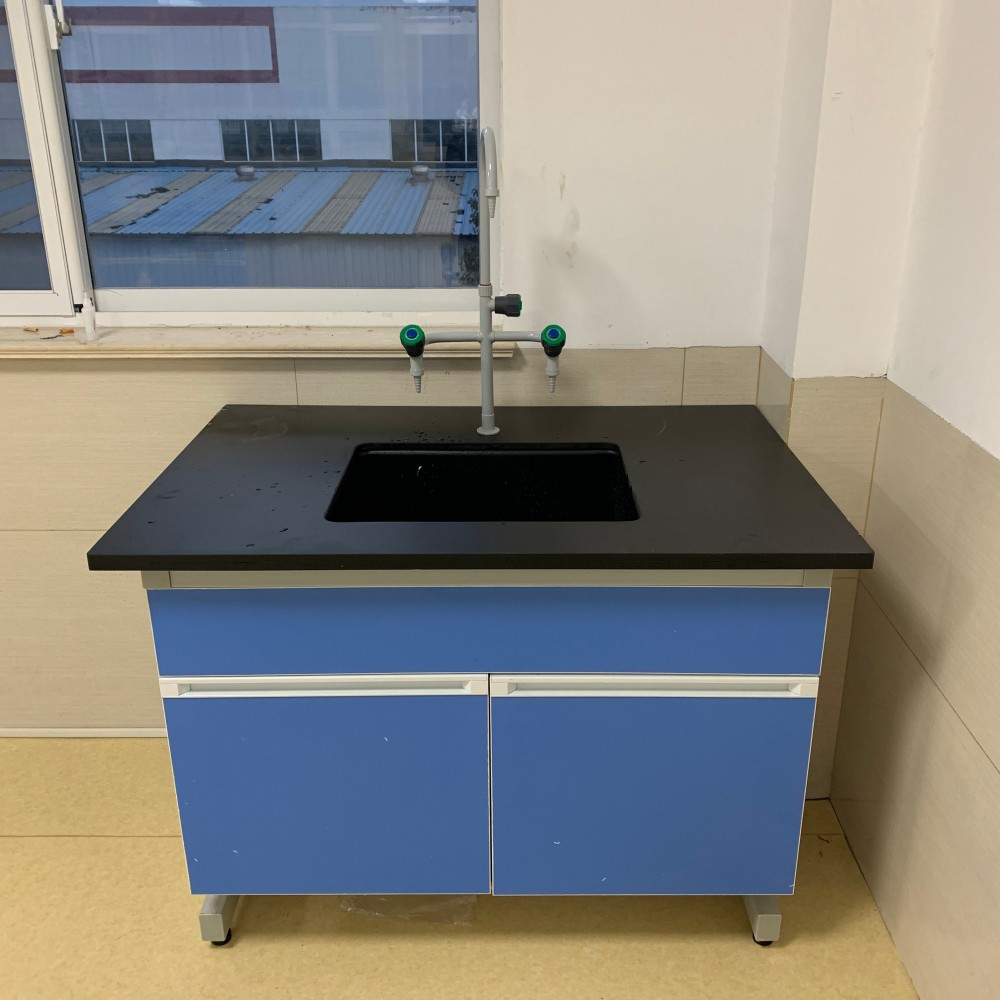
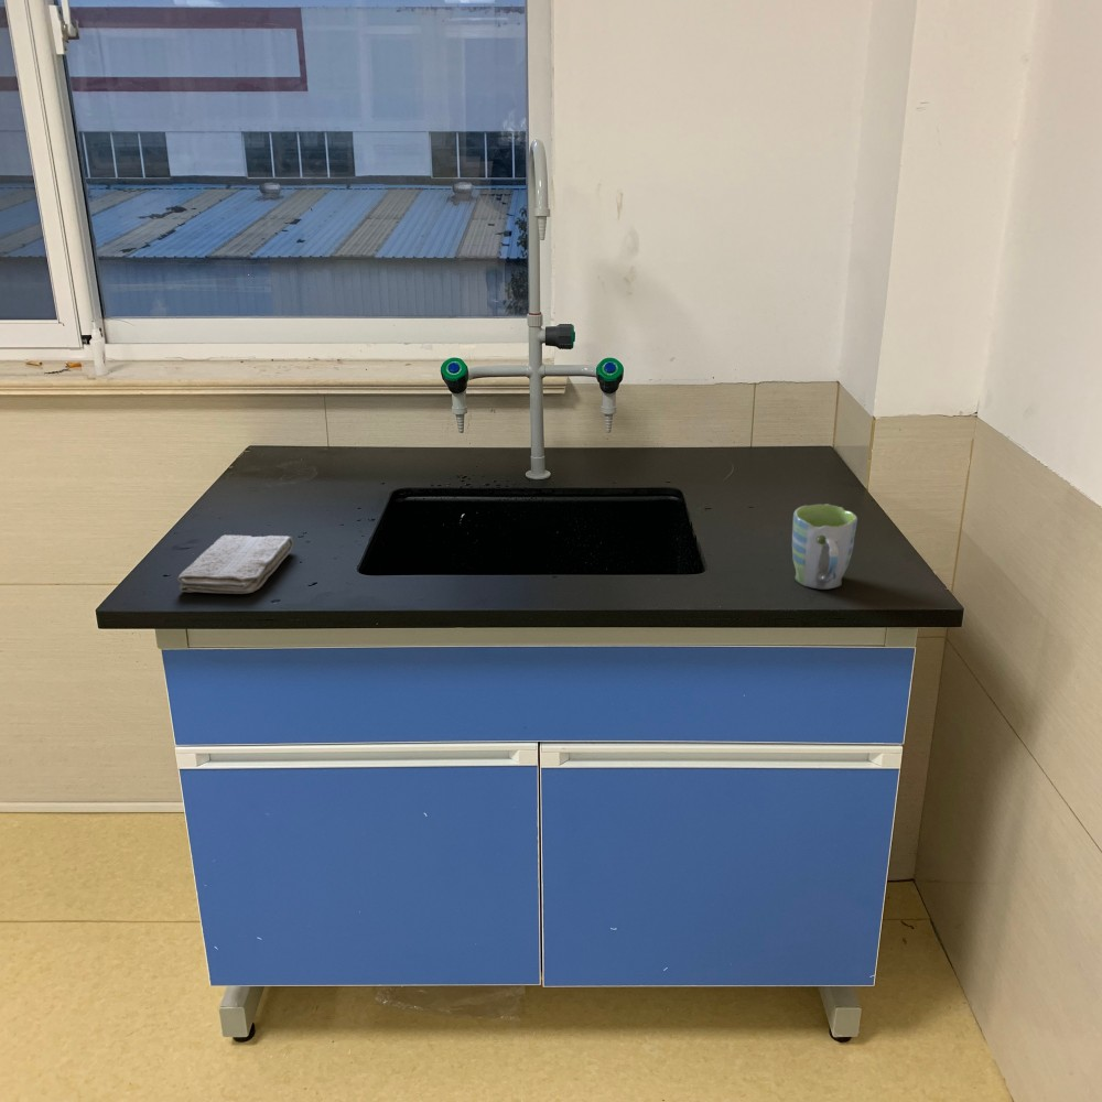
+ mug [791,503,858,591]
+ washcloth [176,534,294,595]
